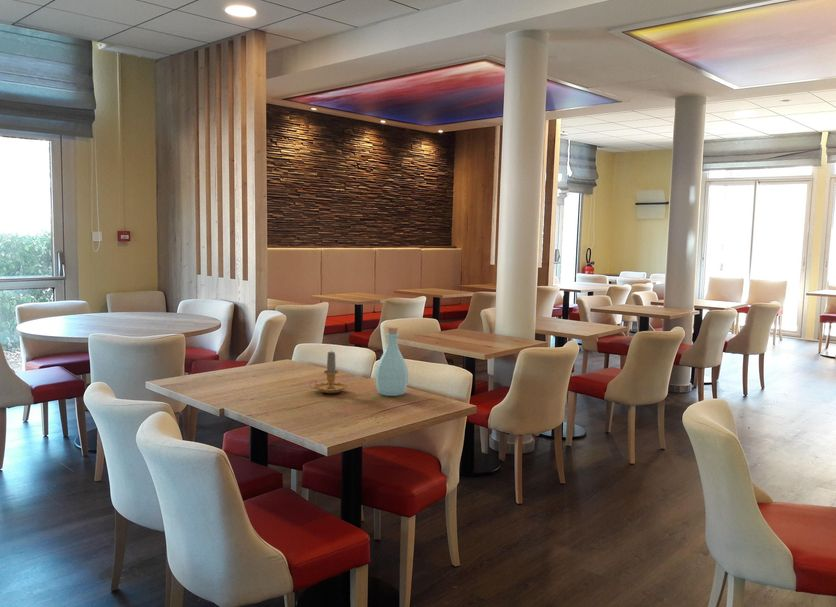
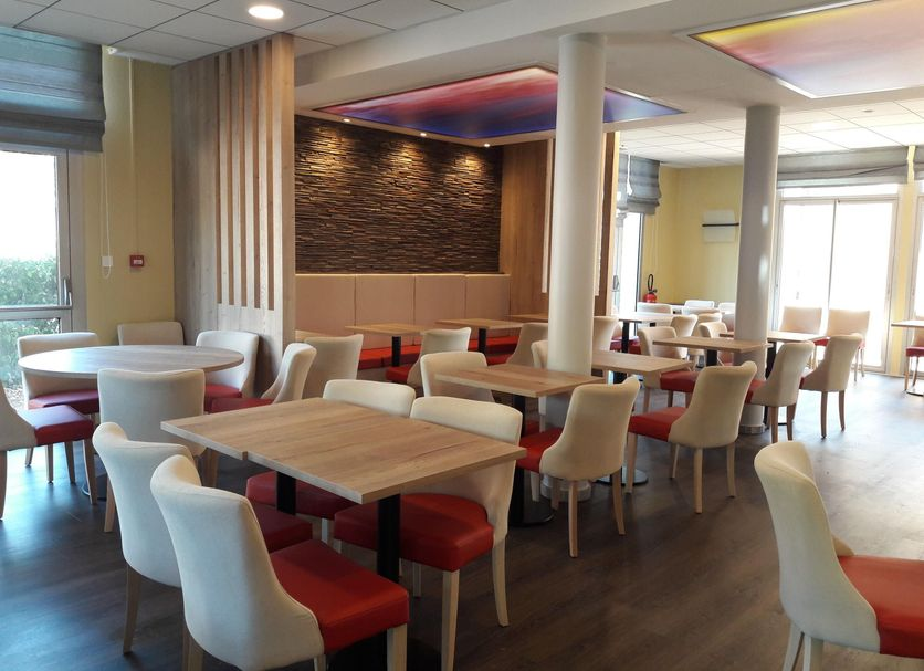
- bottle [374,326,409,397]
- candle [308,350,348,394]
